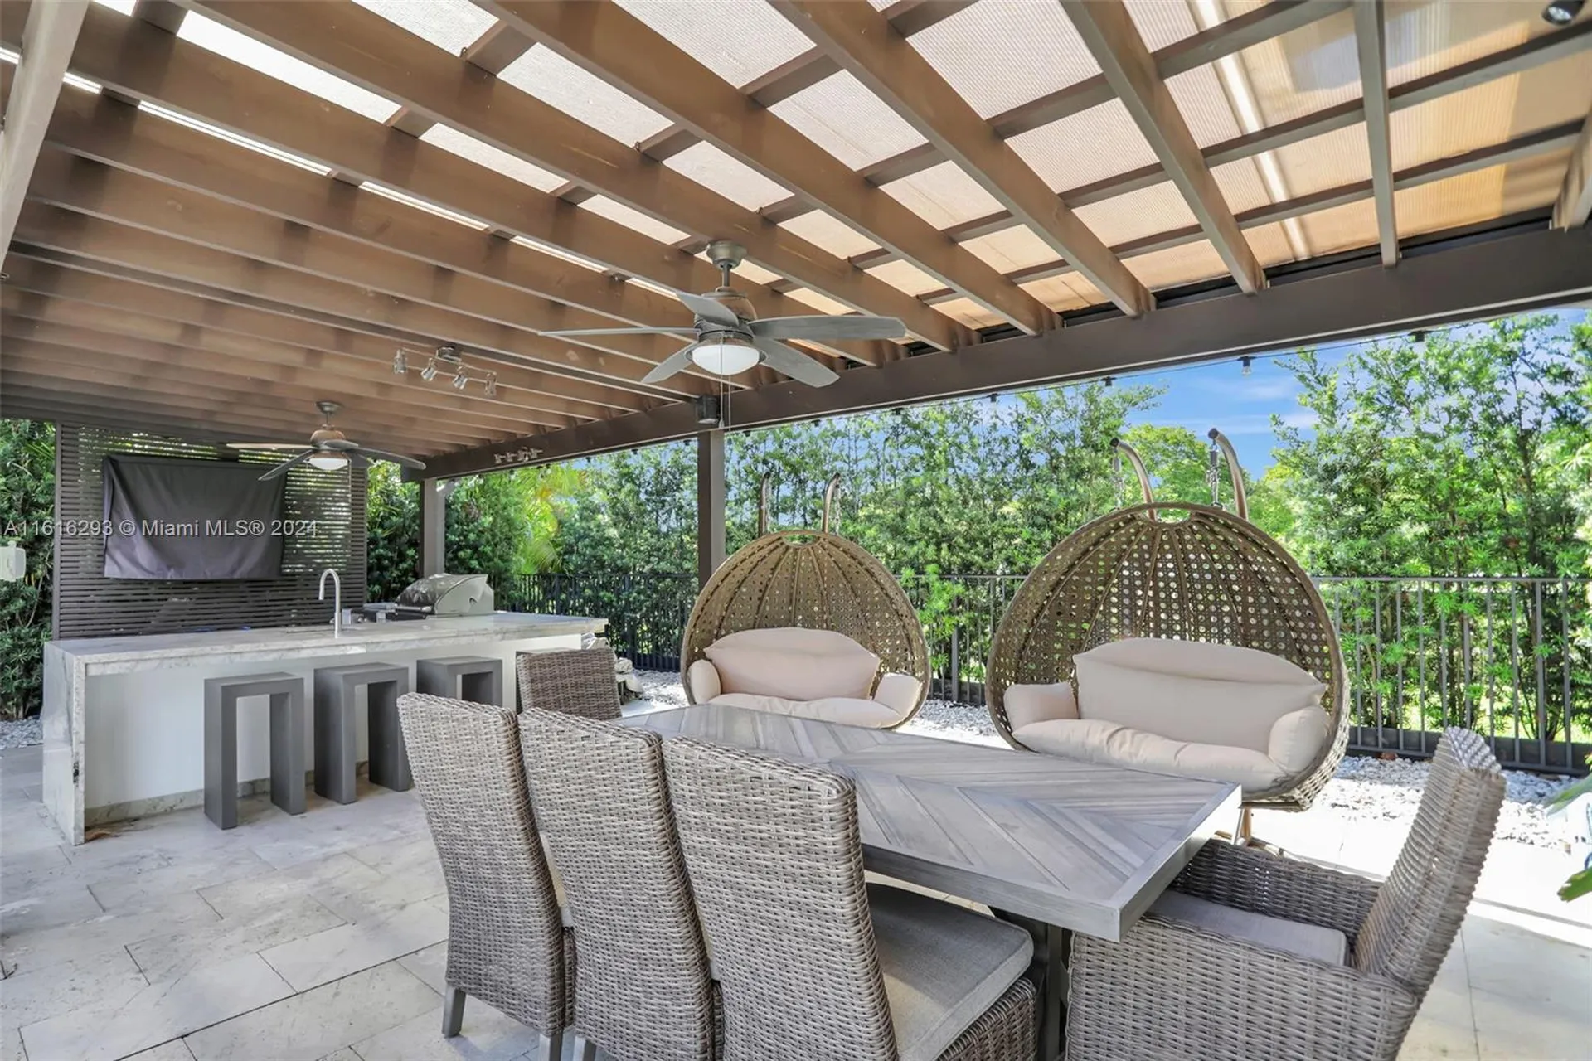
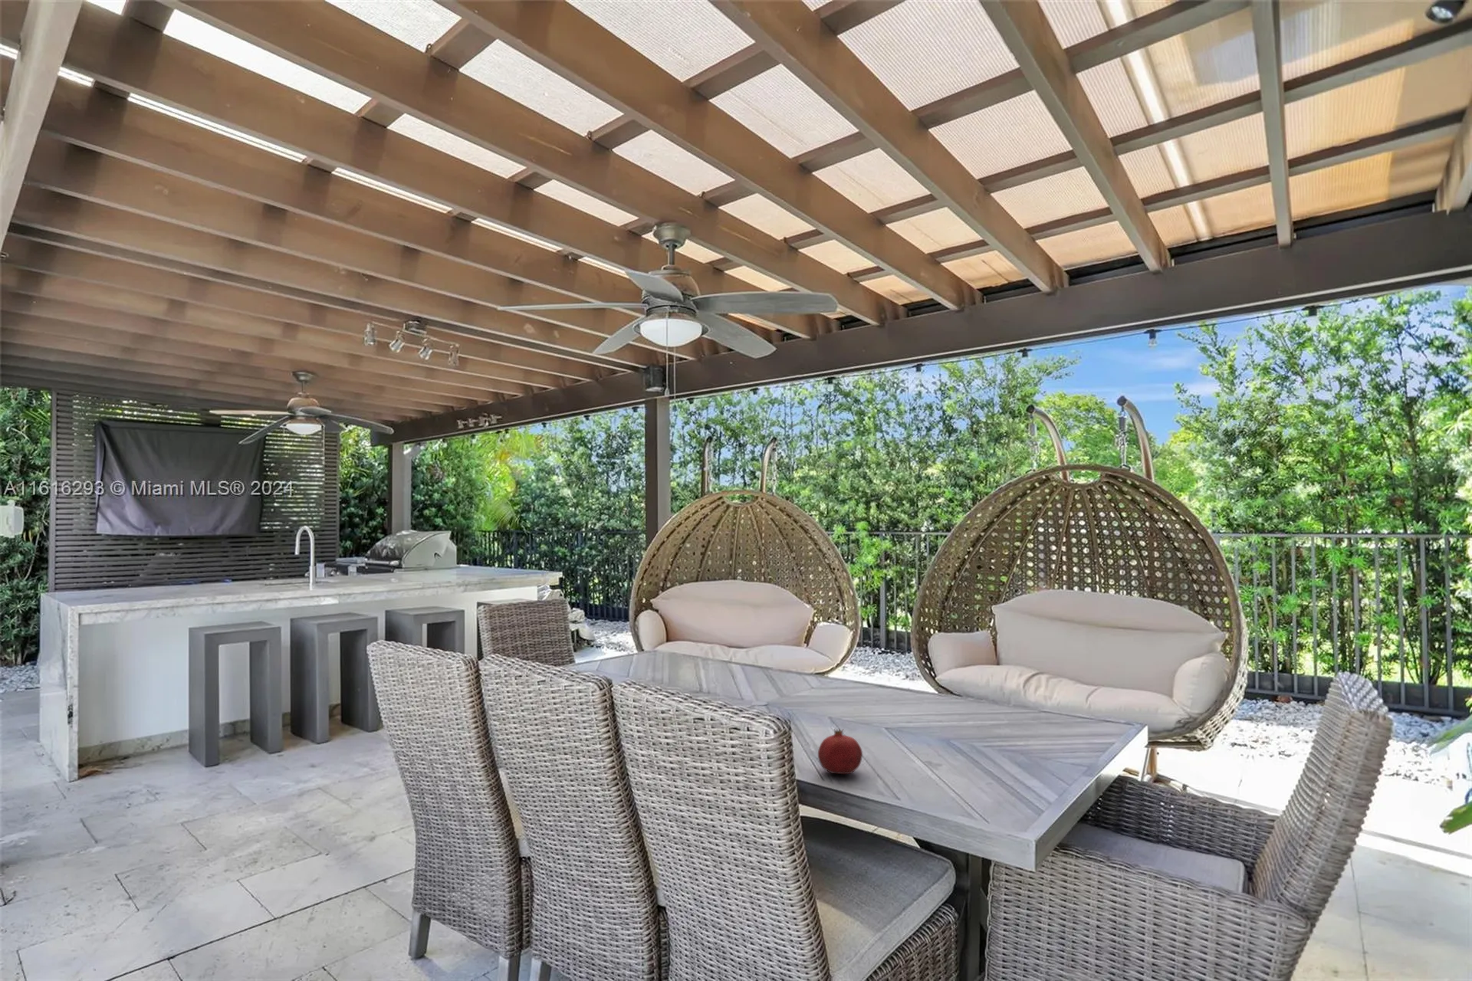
+ fruit [817,728,863,775]
